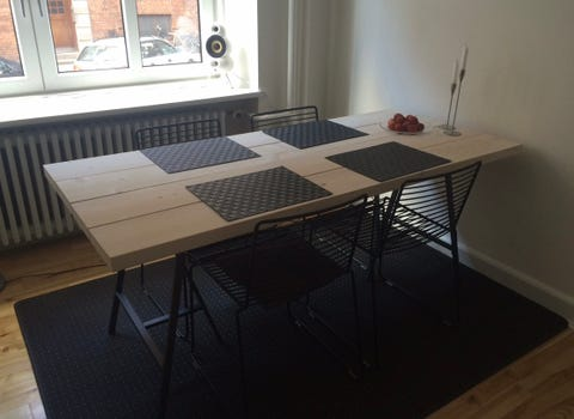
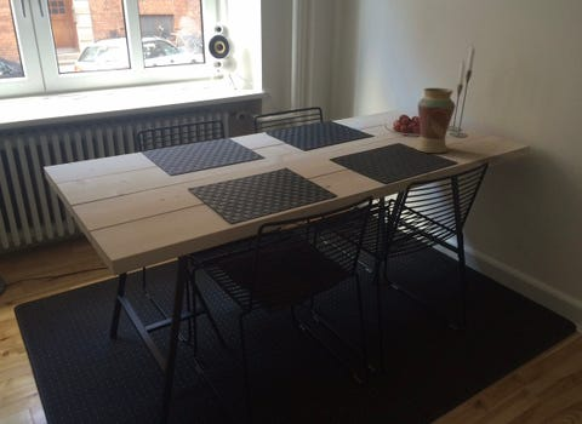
+ vase [413,87,456,154]
